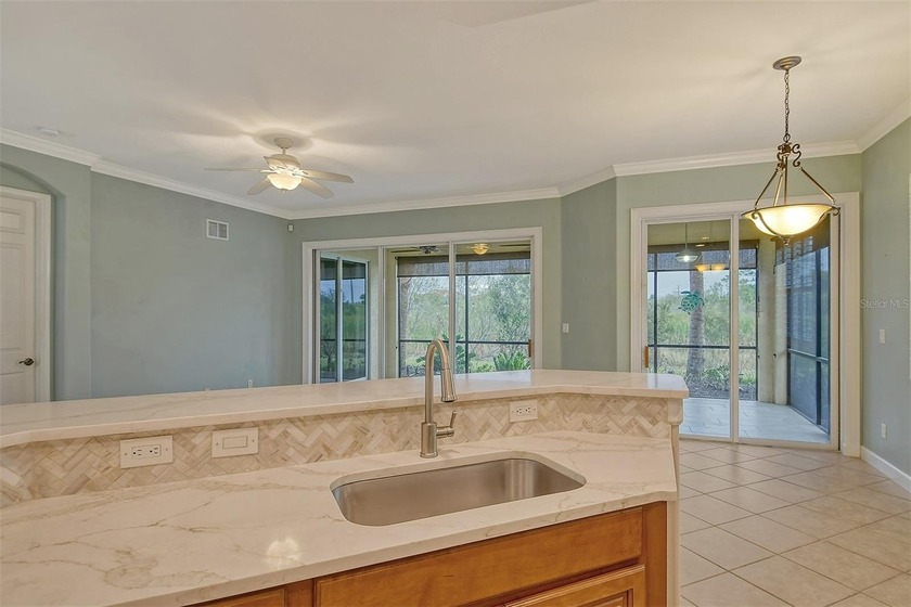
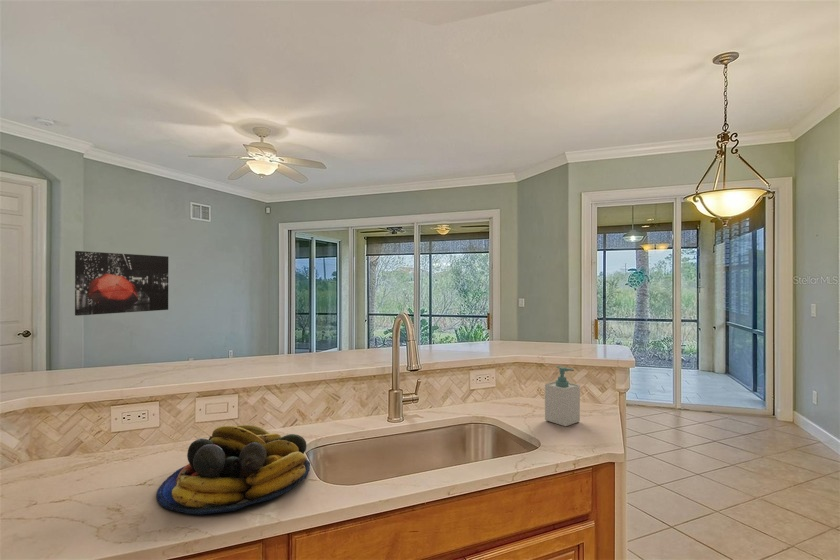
+ fruit bowl [156,424,311,515]
+ wall art [74,250,169,317]
+ soap bottle [544,365,581,427]
